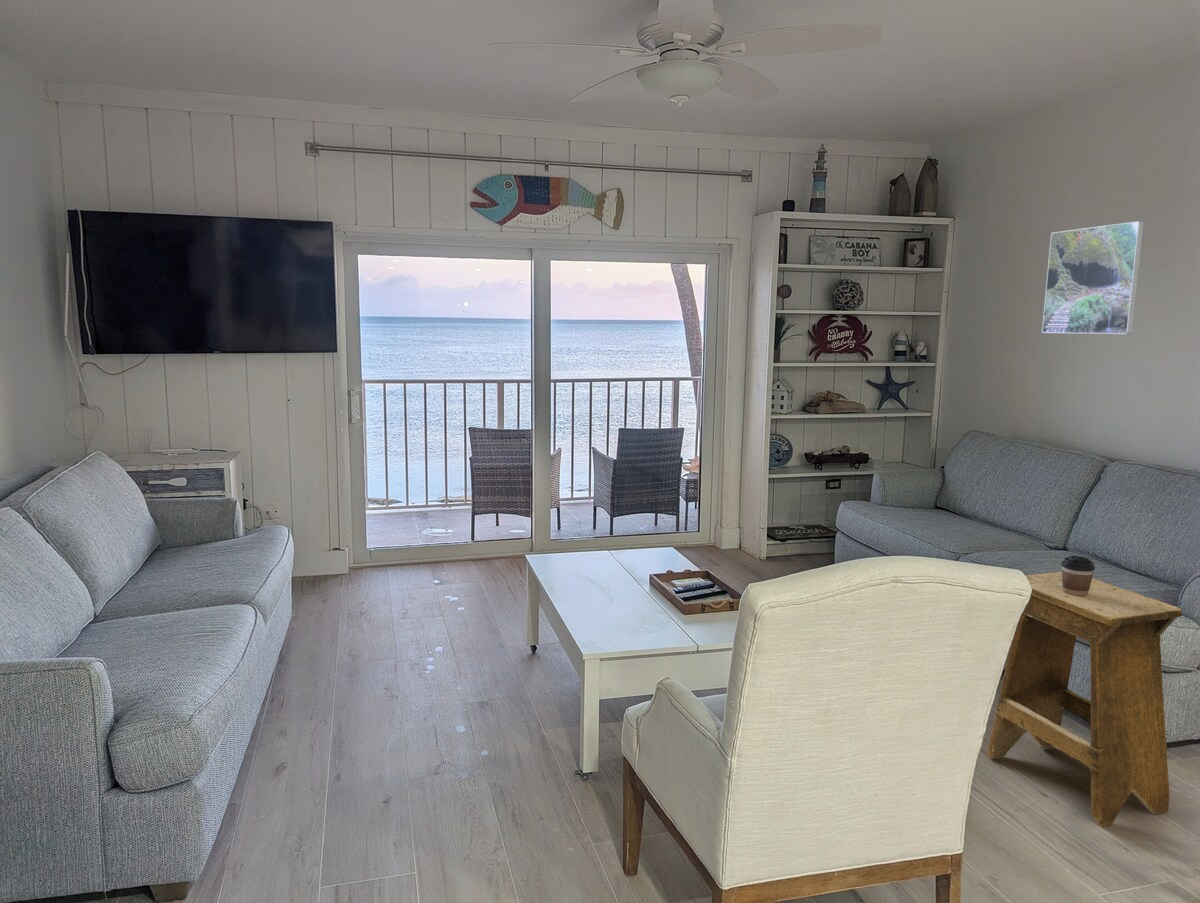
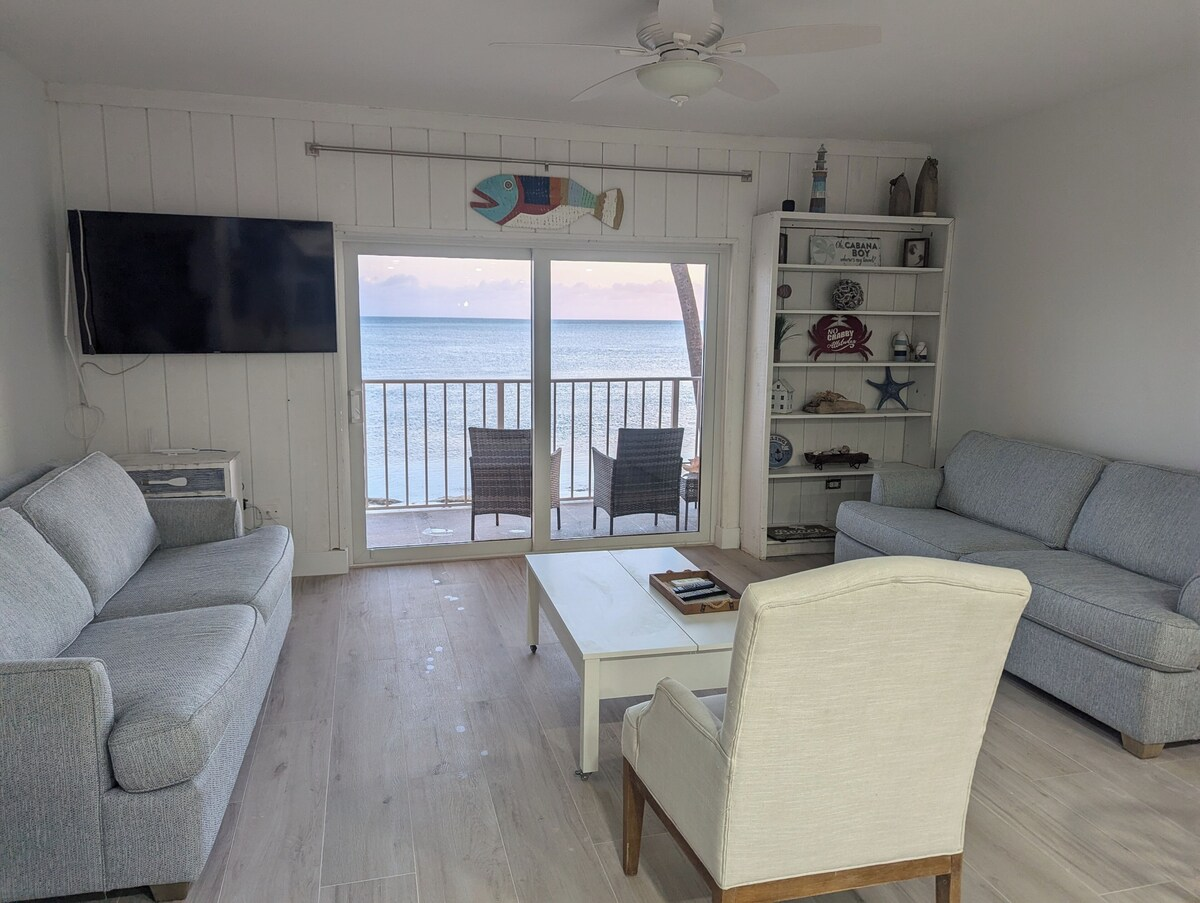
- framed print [1041,220,1145,335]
- stool [986,571,1183,828]
- coffee cup [1060,555,1096,596]
